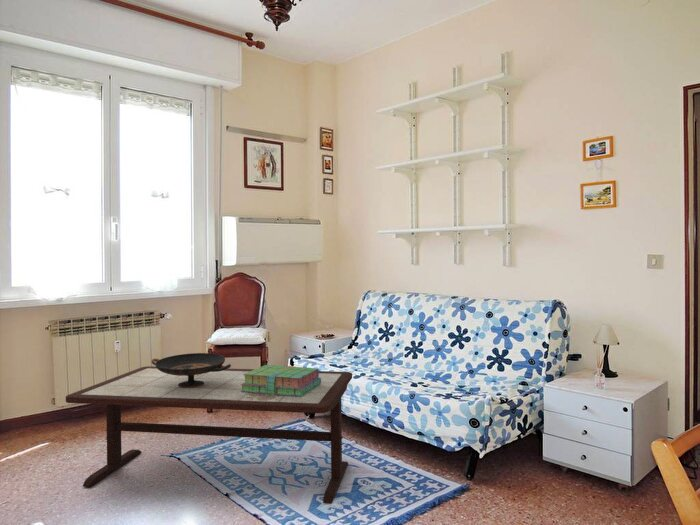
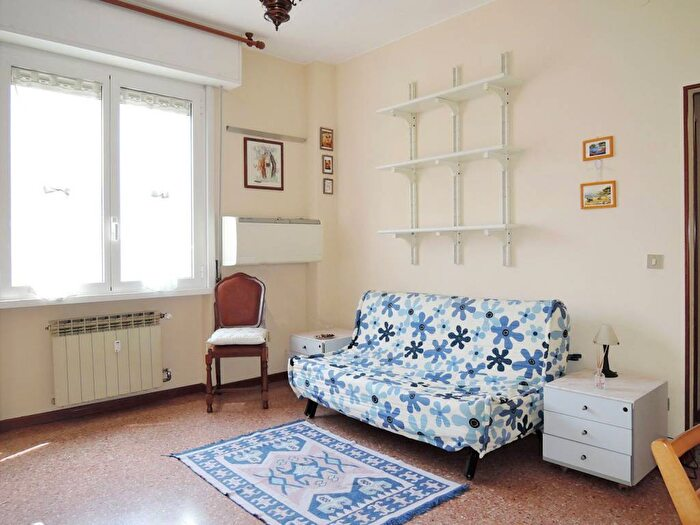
- decorative bowl [150,352,232,388]
- coffee table [65,365,353,505]
- stack of books [241,364,321,397]
